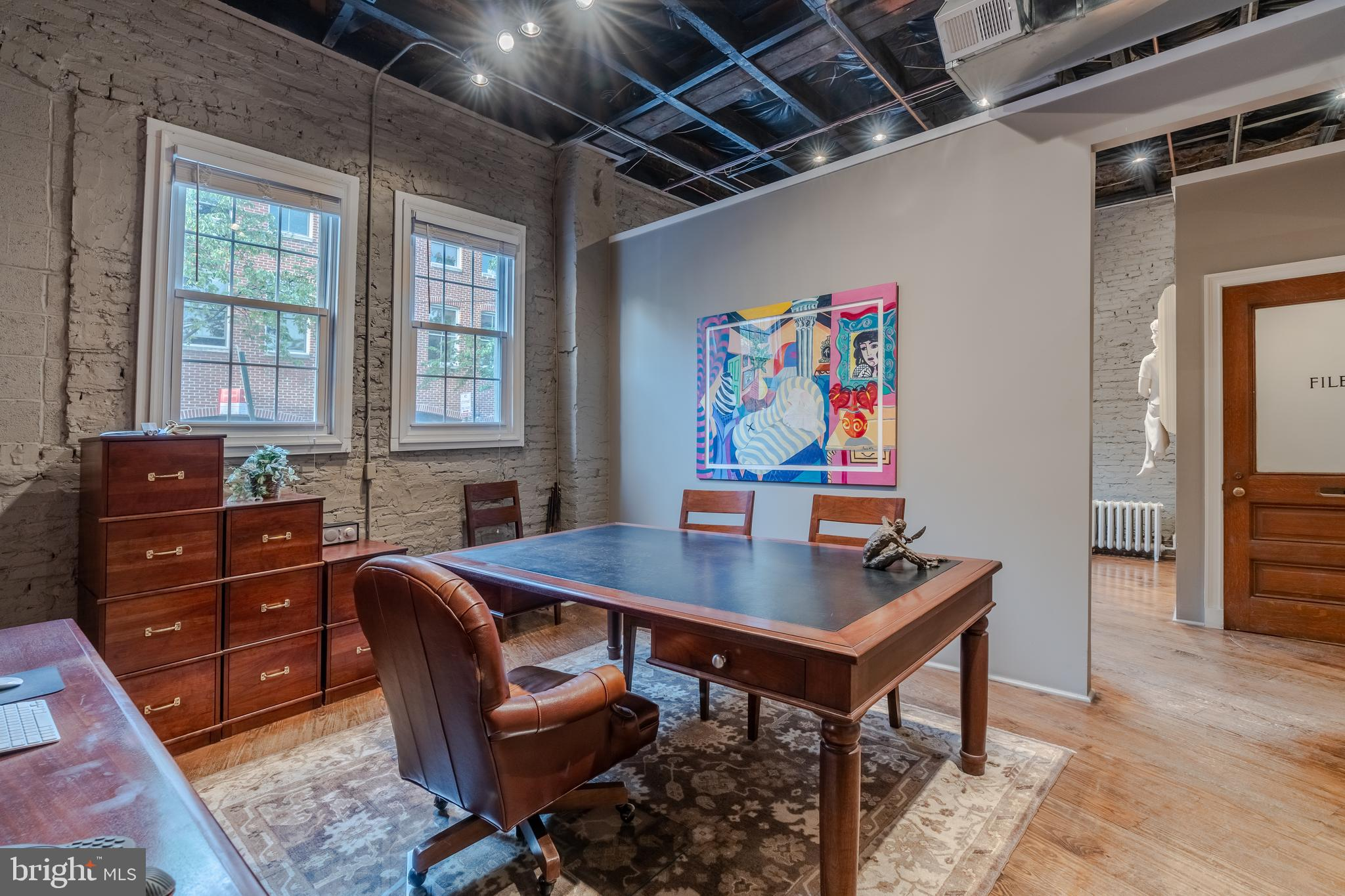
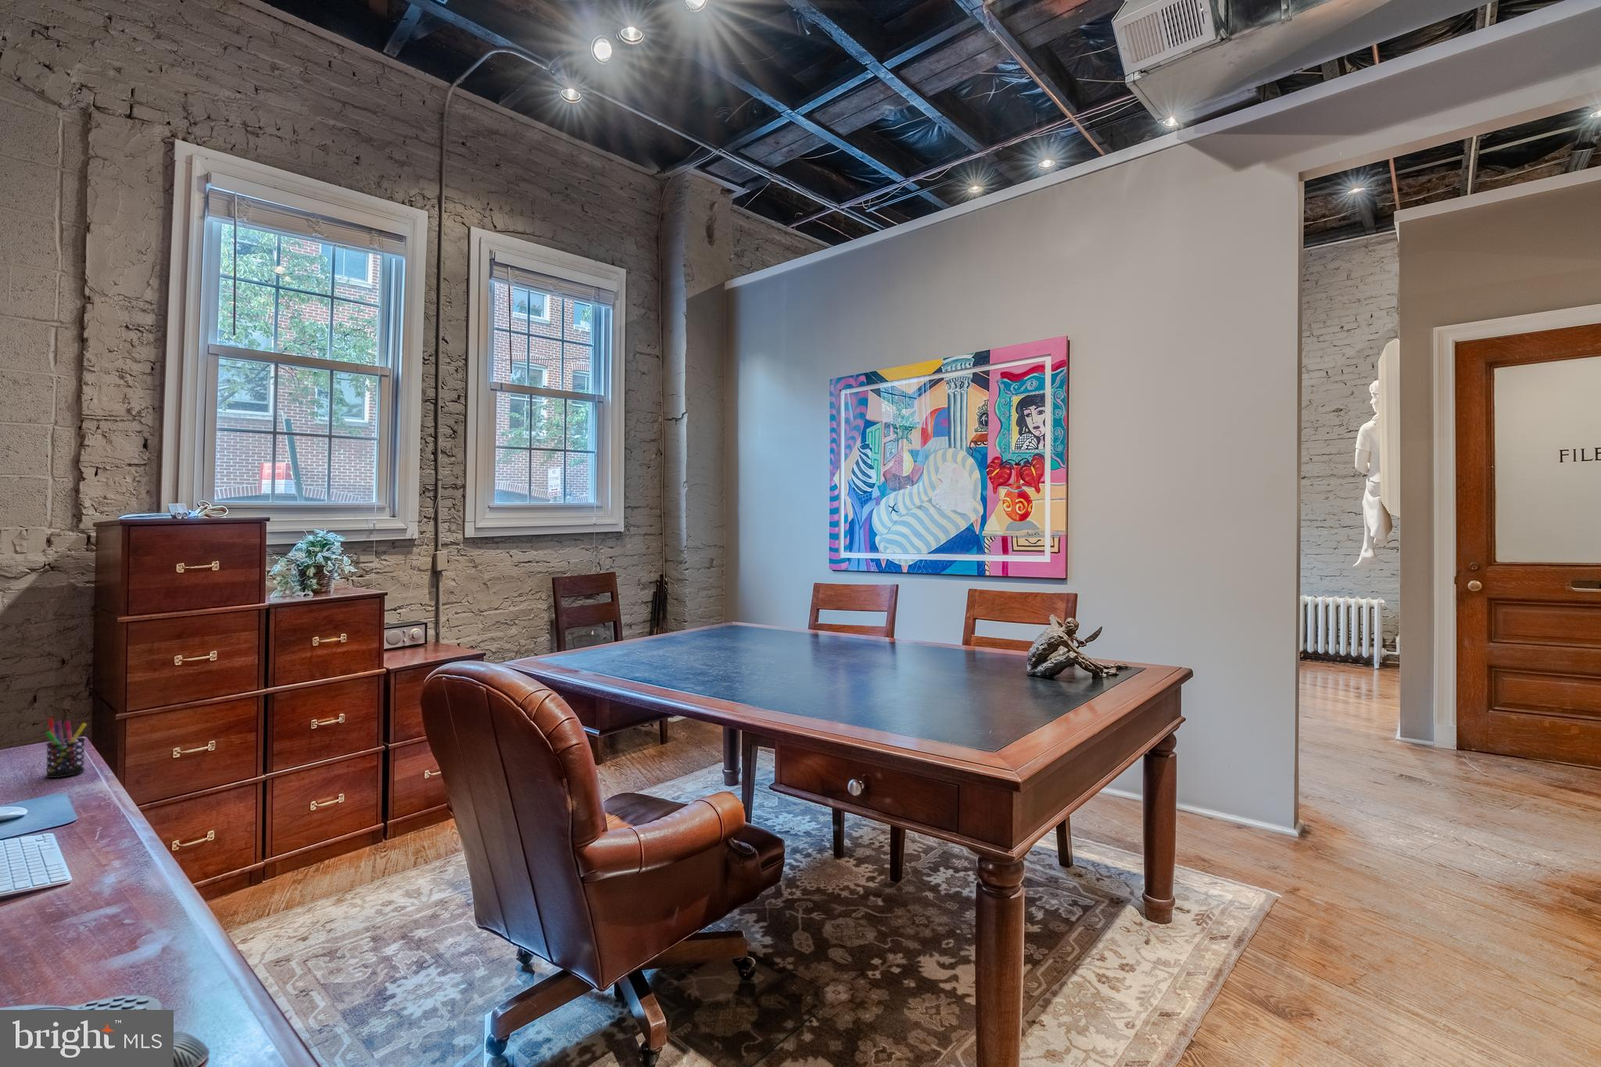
+ pen holder [44,717,88,779]
